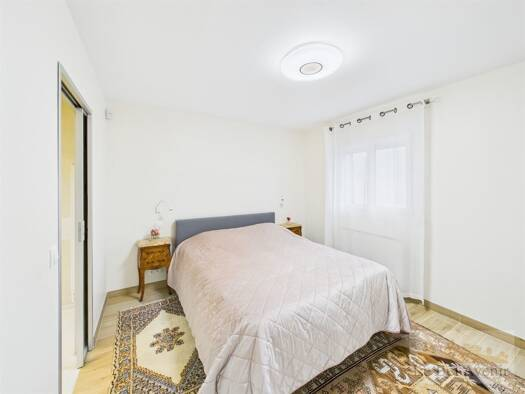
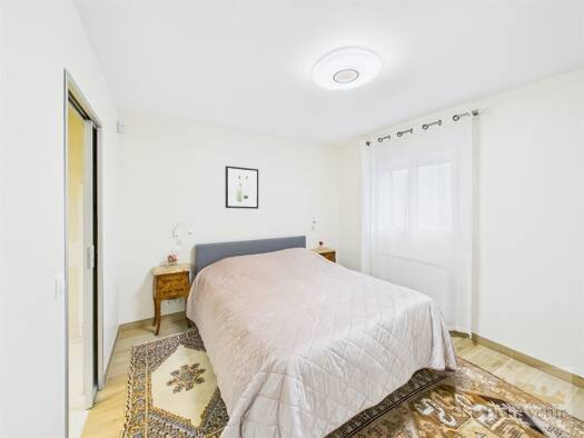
+ wall art [225,165,259,210]
